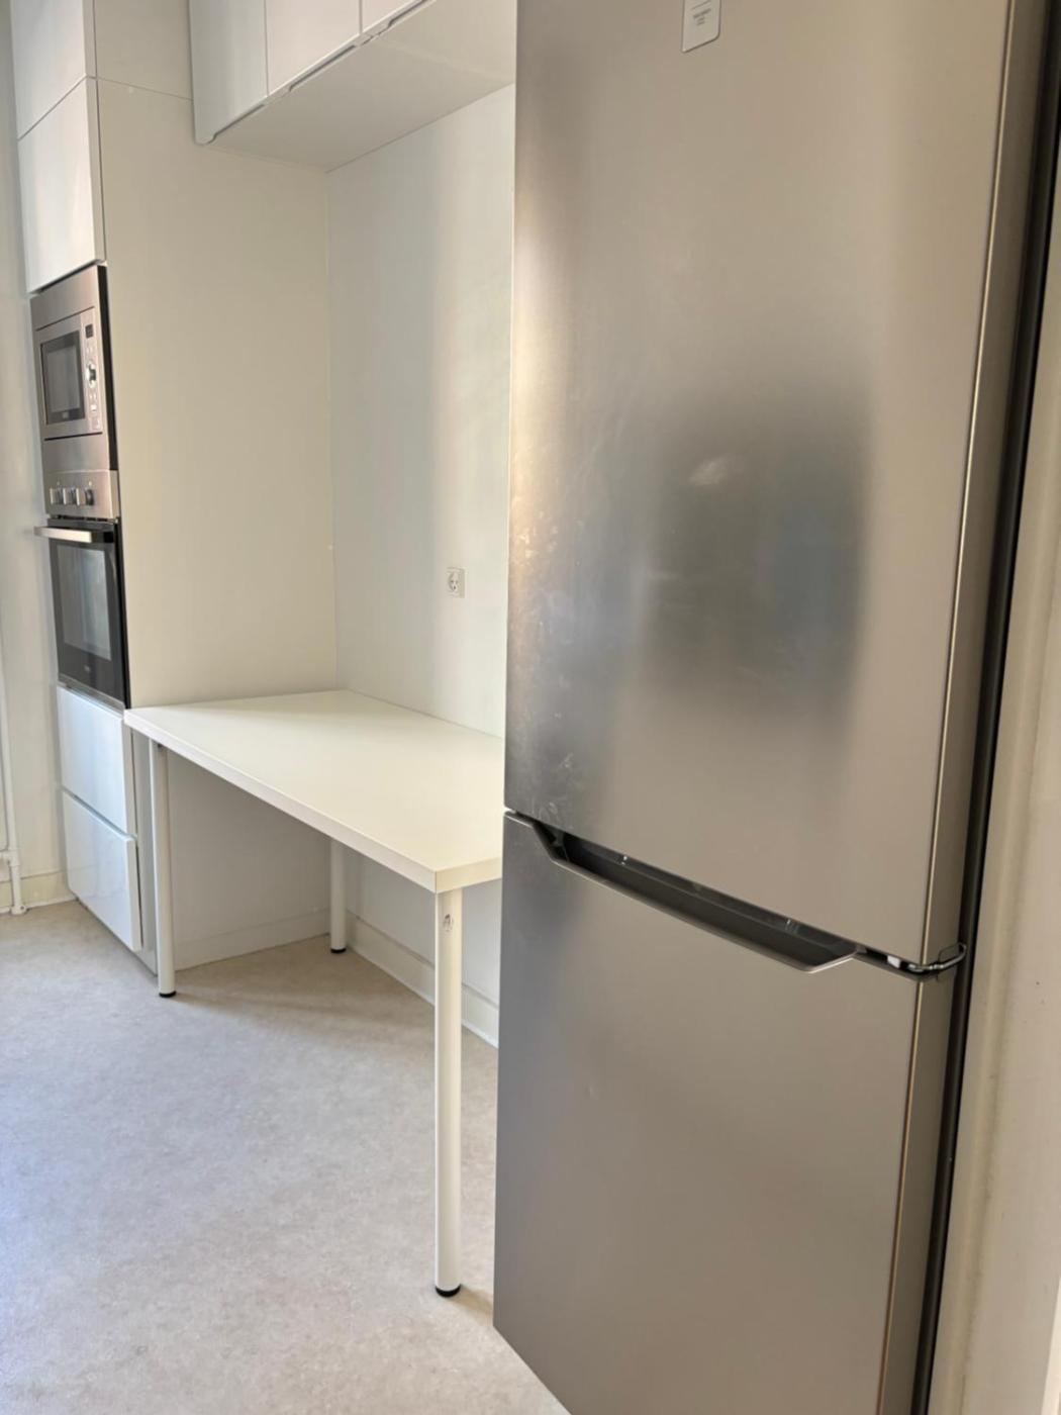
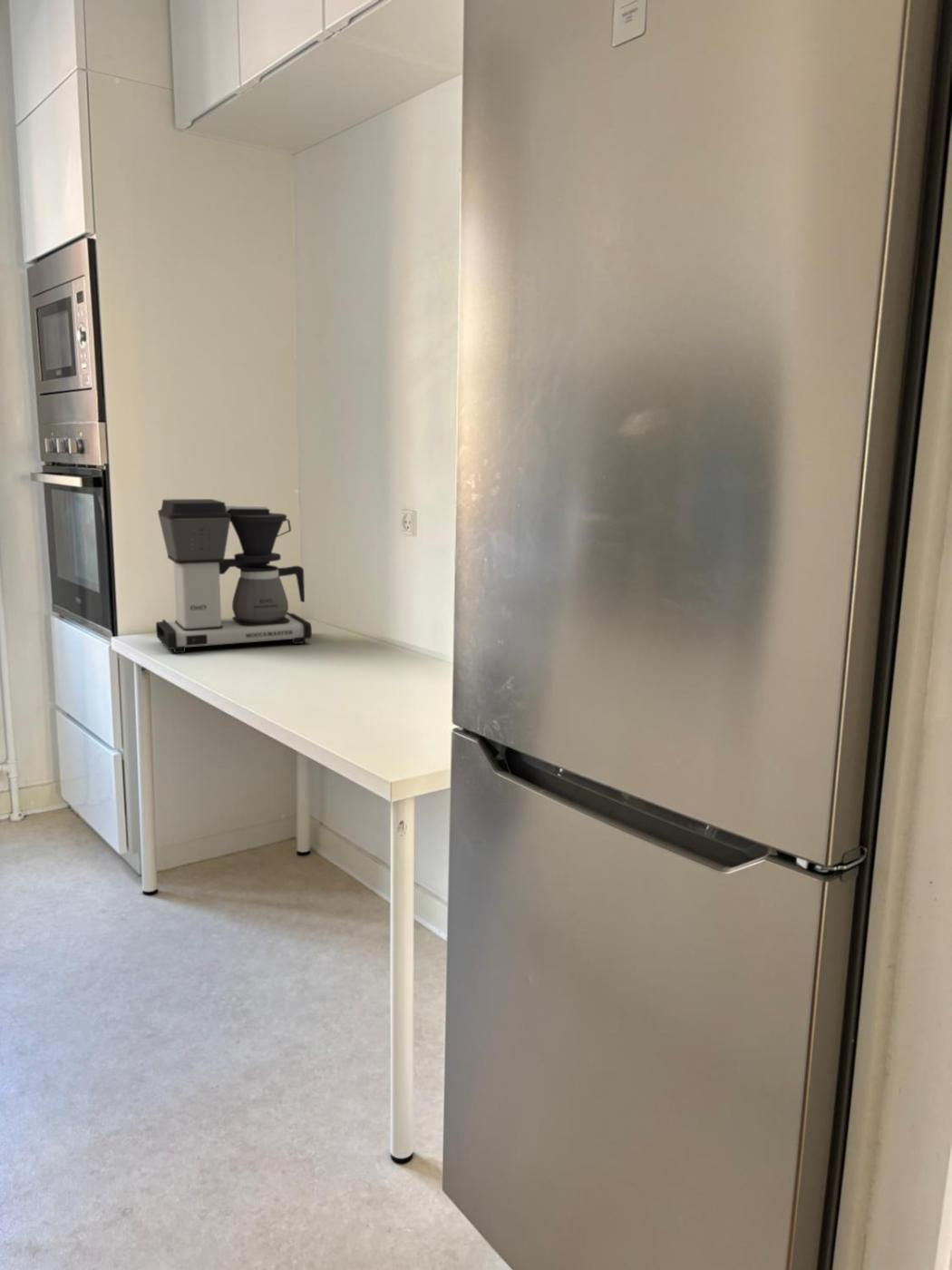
+ coffee maker [155,498,313,654]
